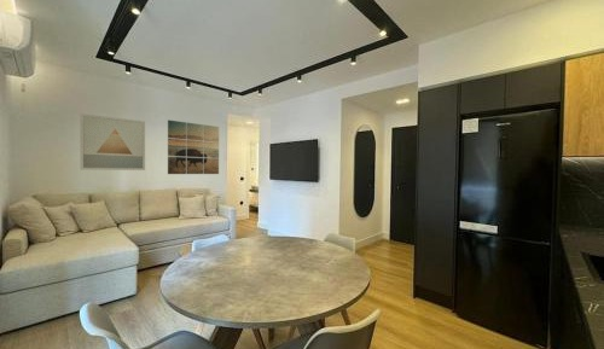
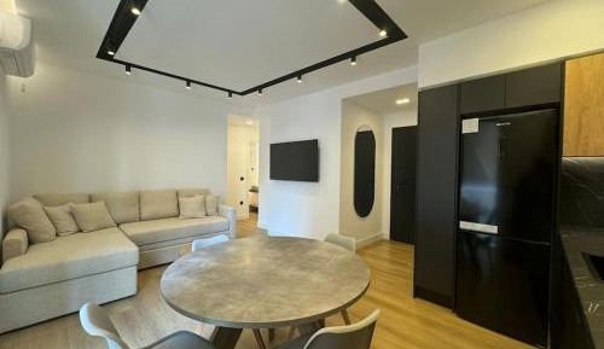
- wall art [79,112,146,171]
- wall art [167,118,220,175]
